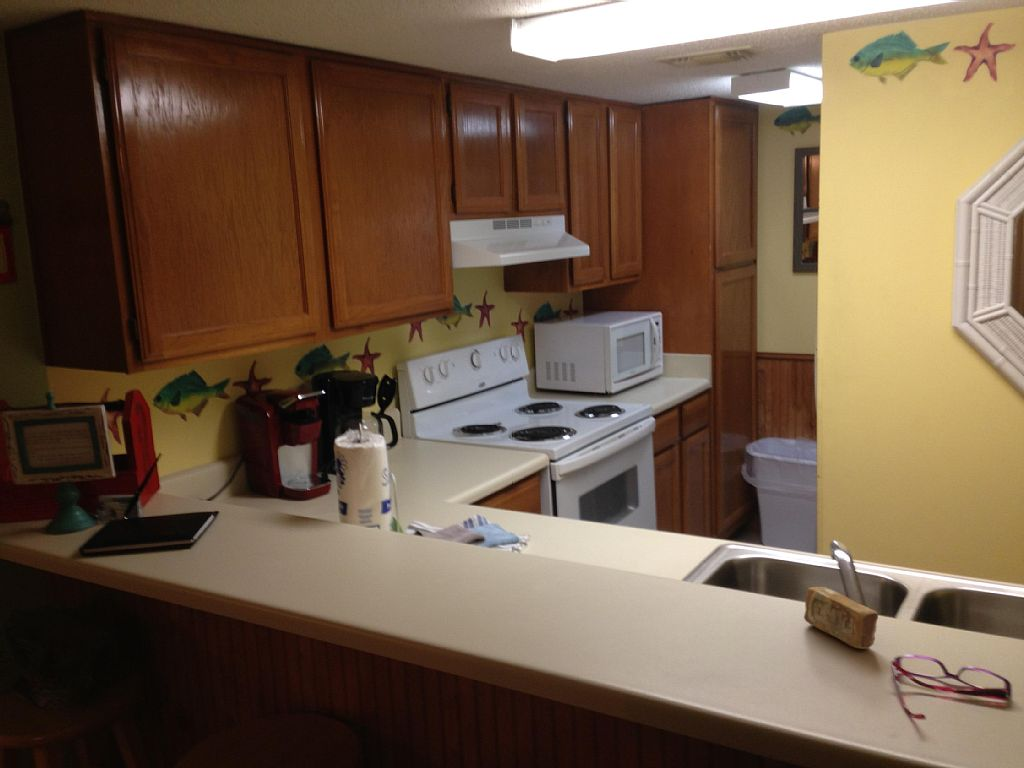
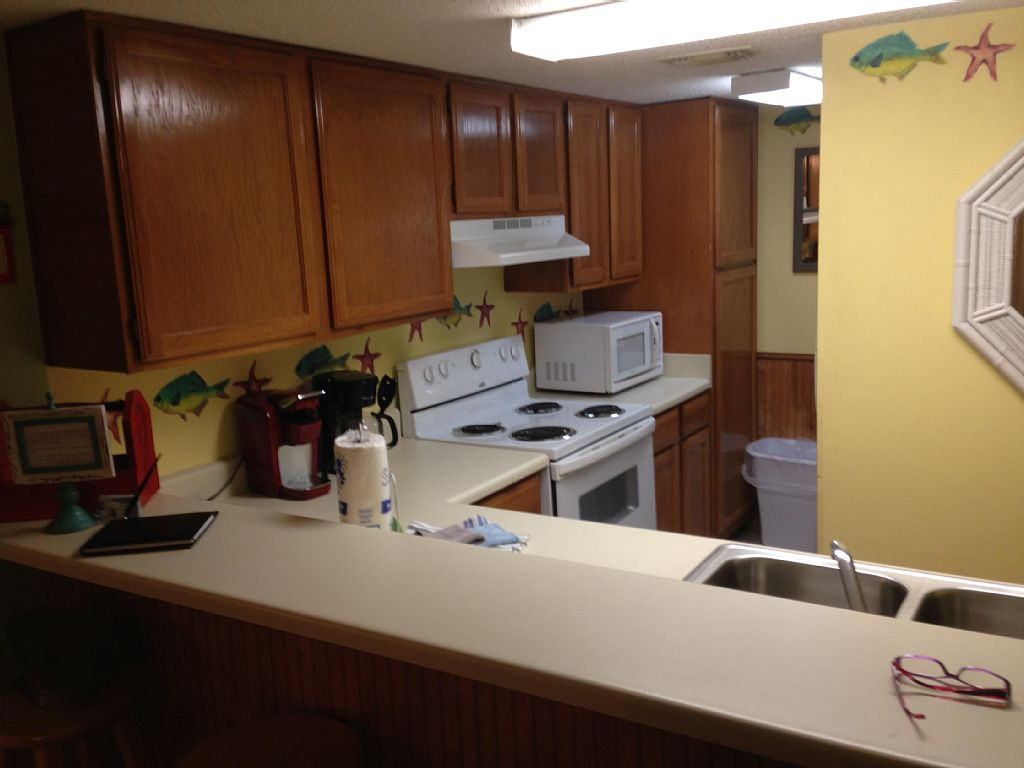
- soap bar [803,586,879,650]
